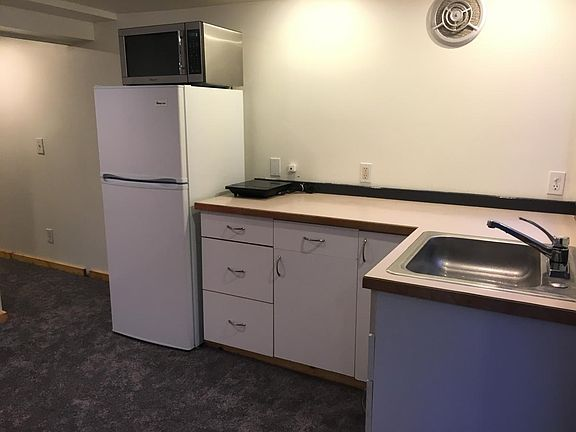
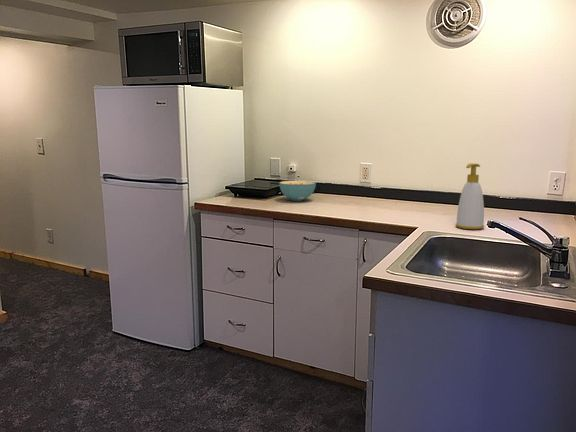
+ cereal bowl [278,180,317,202]
+ soap bottle [455,162,485,230]
